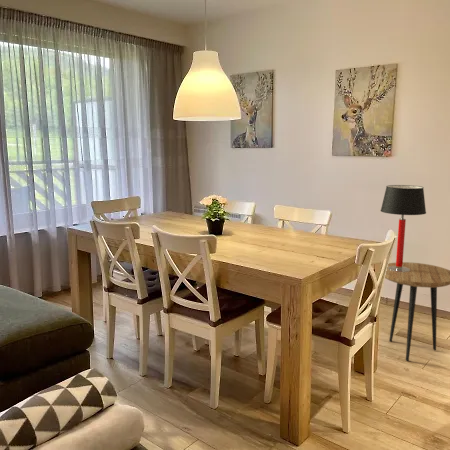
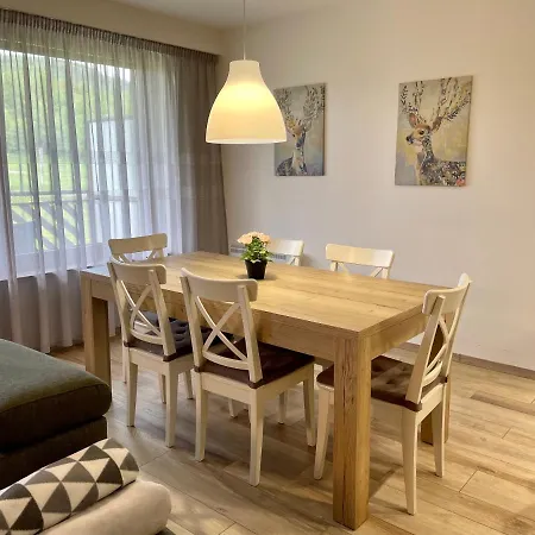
- table lamp [380,184,427,272]
- side table [384,261,450,362]
